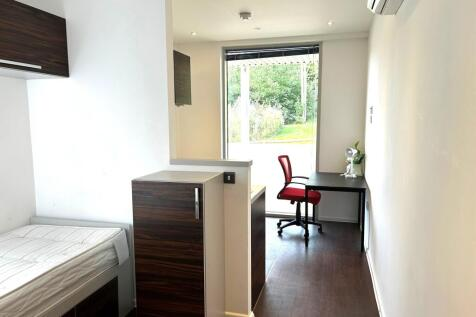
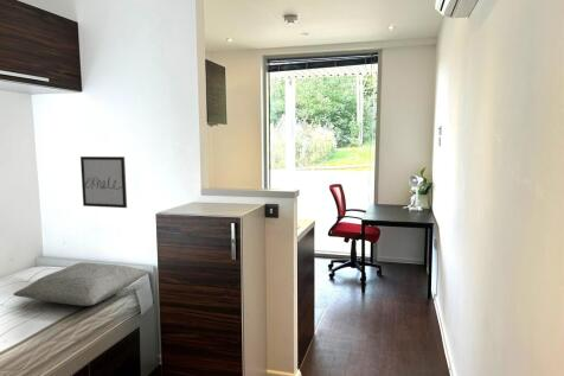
+ wall art [79,155,128,209]
+ pillow [12,261,150,307]
